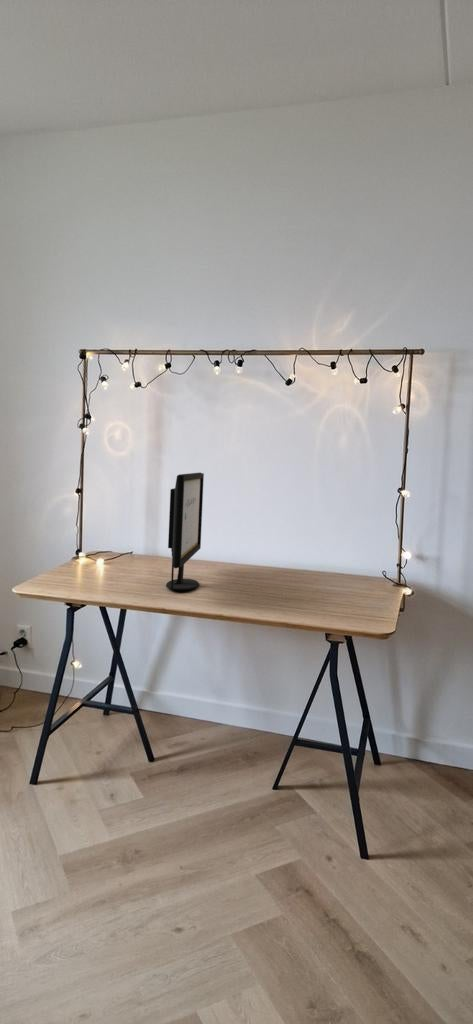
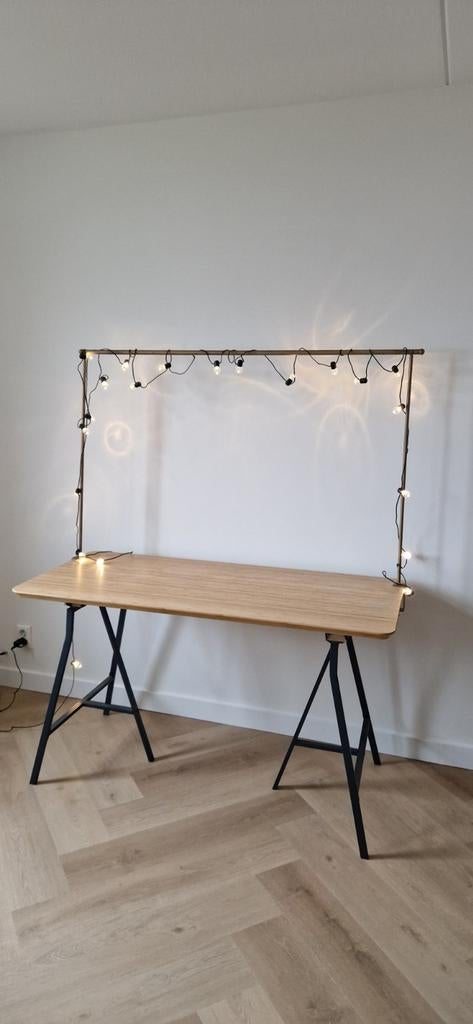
- computer monitor [165,472,205,591]
